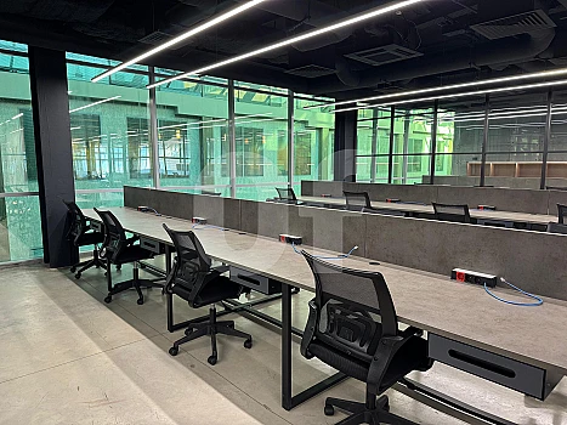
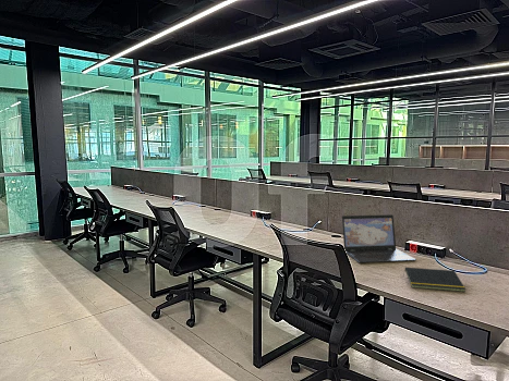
+ laptop [341,213,417,263]
+ notepad [402,267,466,293]
